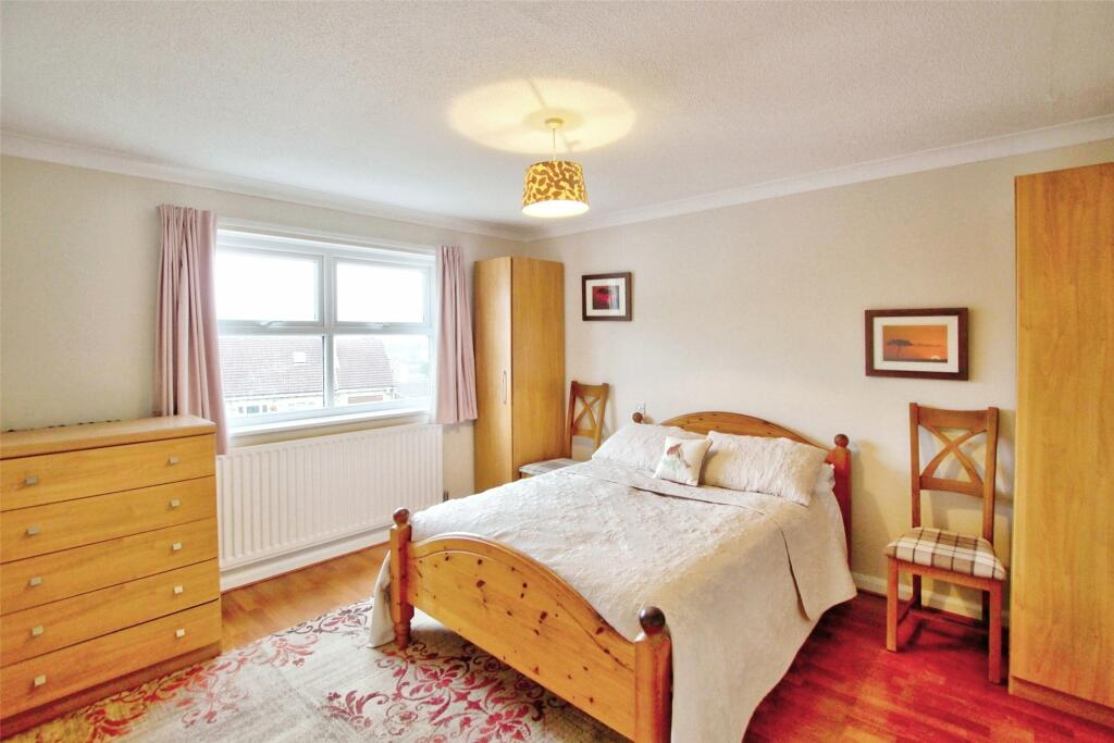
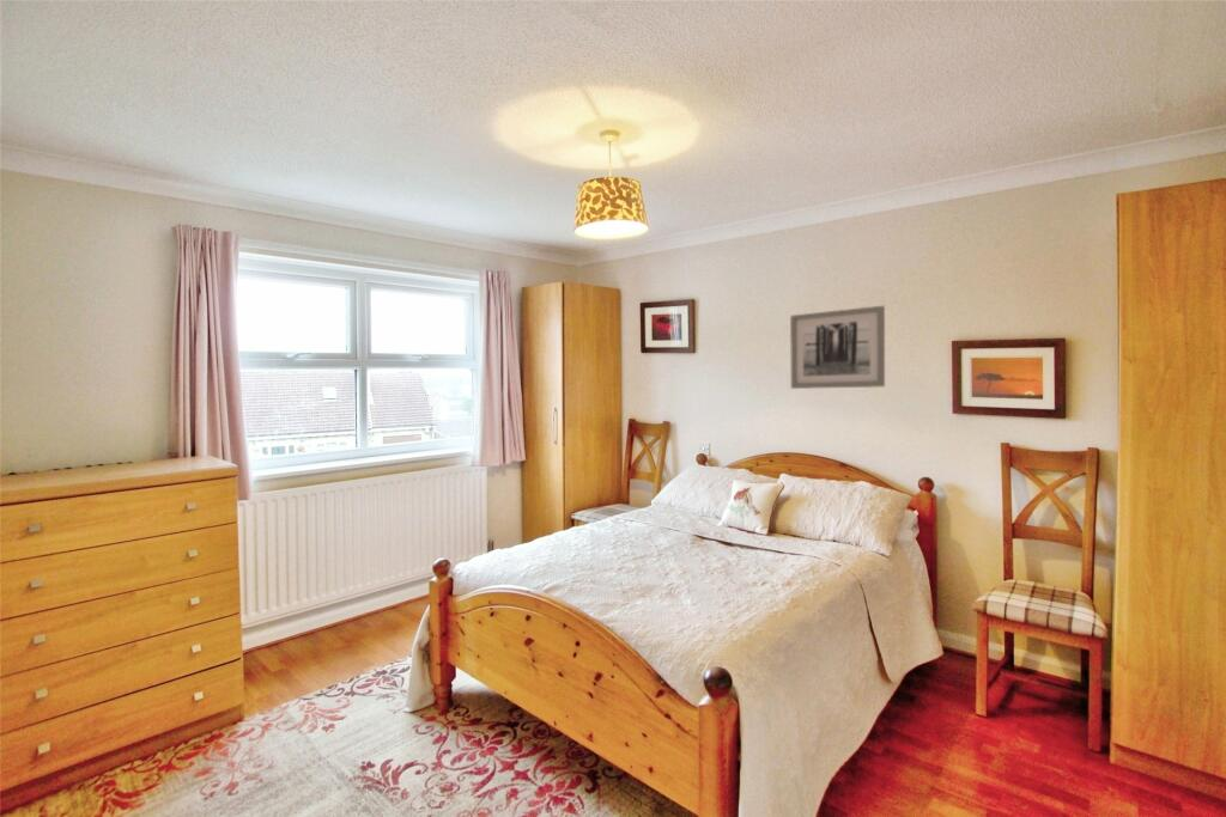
+ wall art [789,305,886,390]
